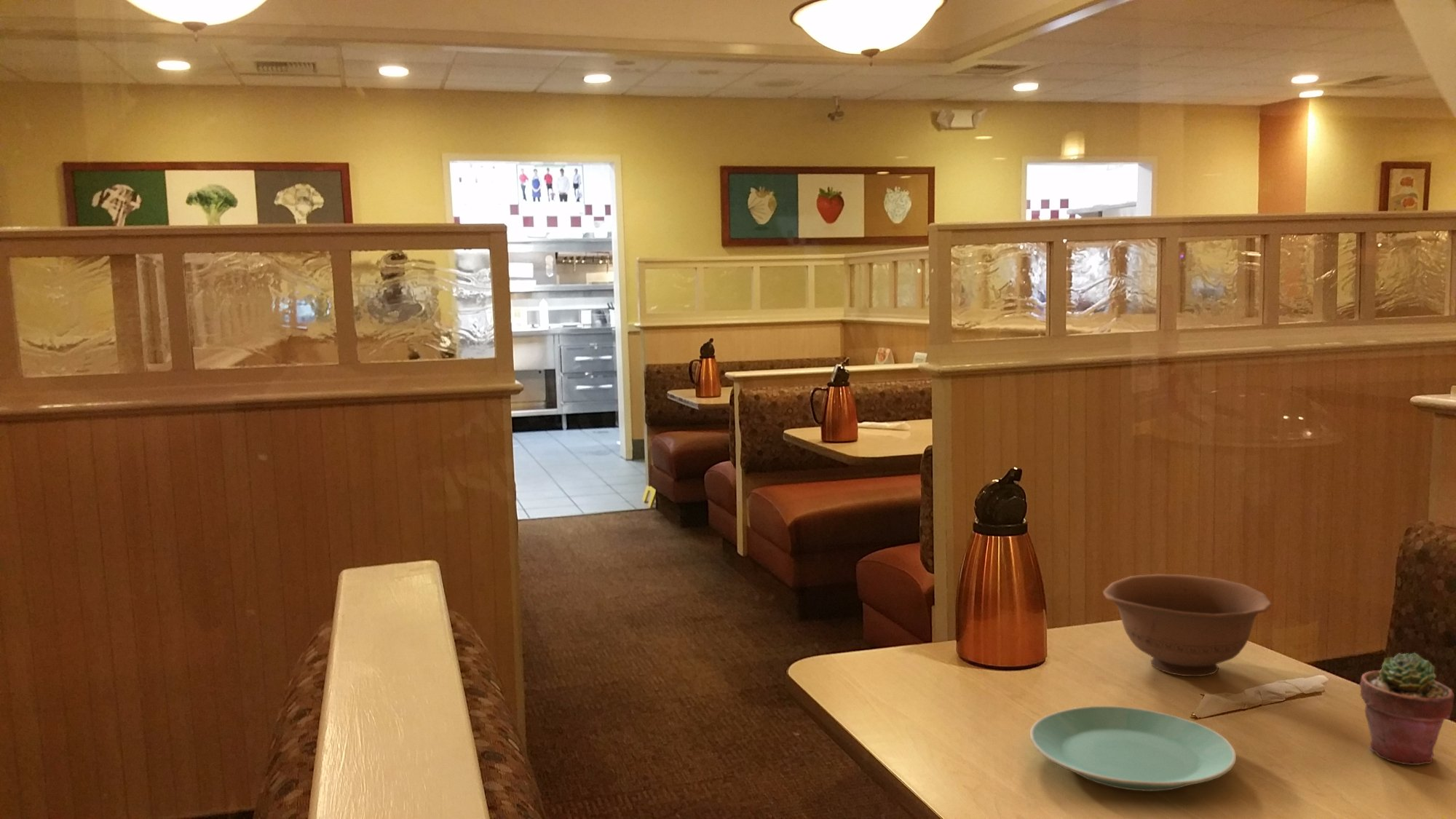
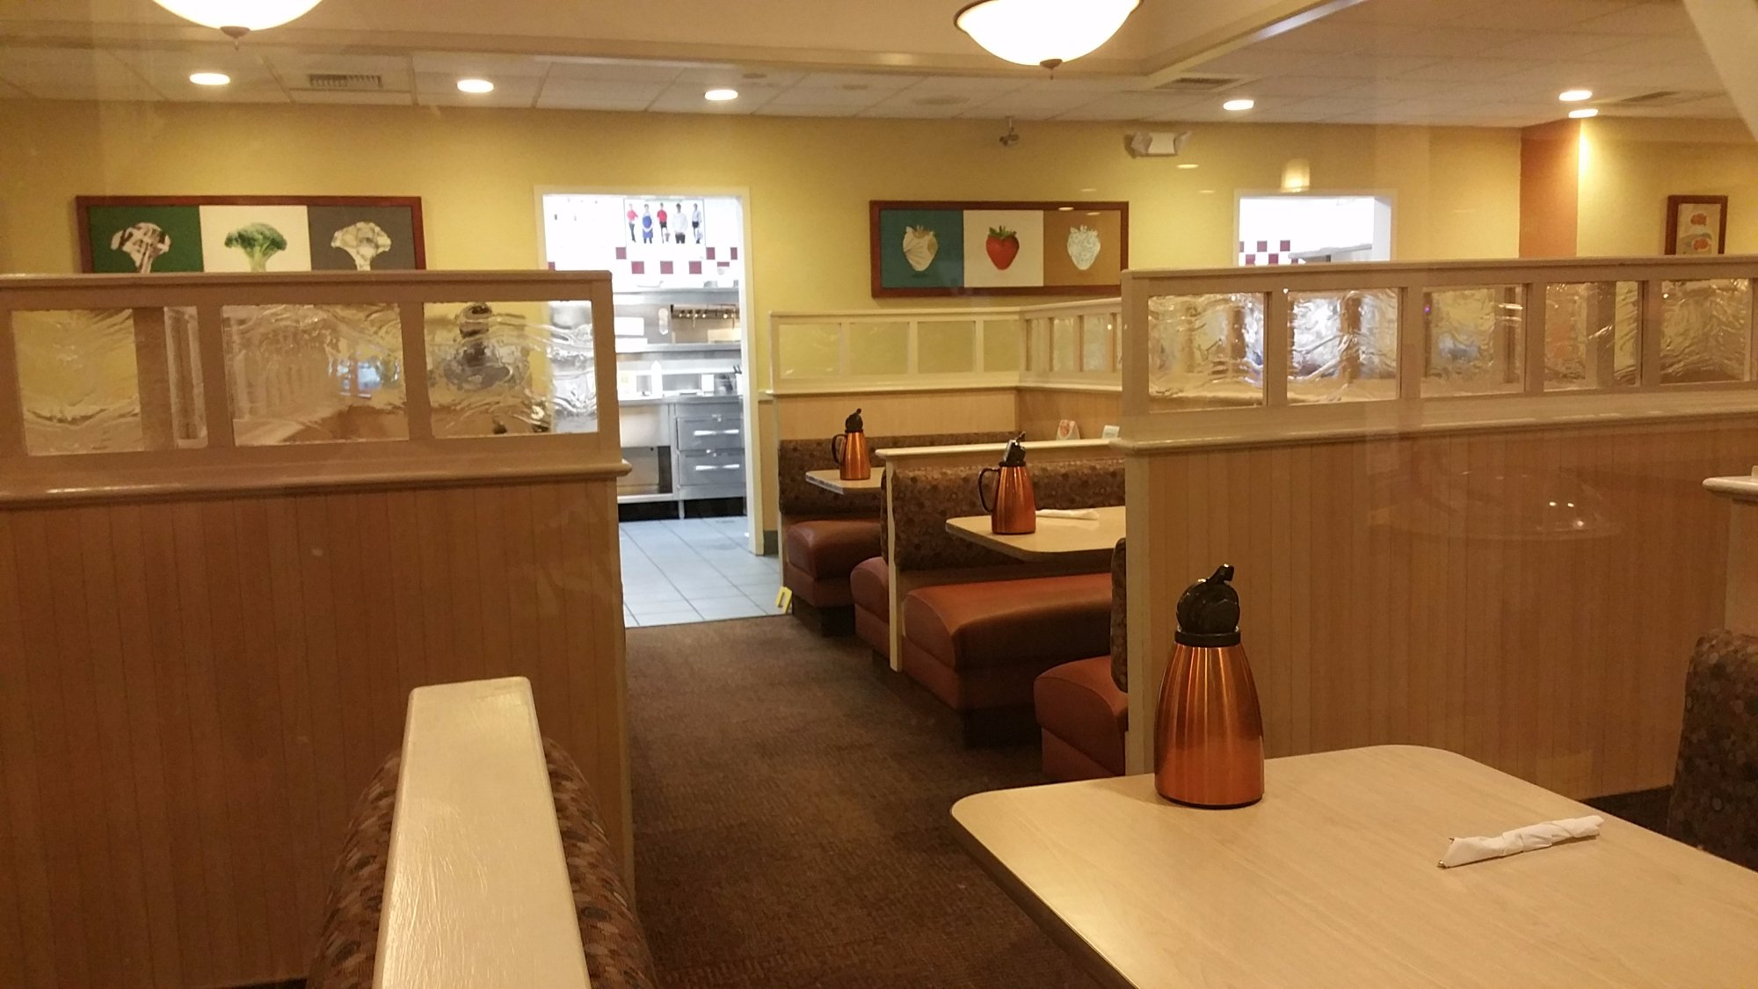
- potted succulent [1358,652,1455,766]
- plate [1029,705,1237,792]
- bowl [1102,574,1273,677]
